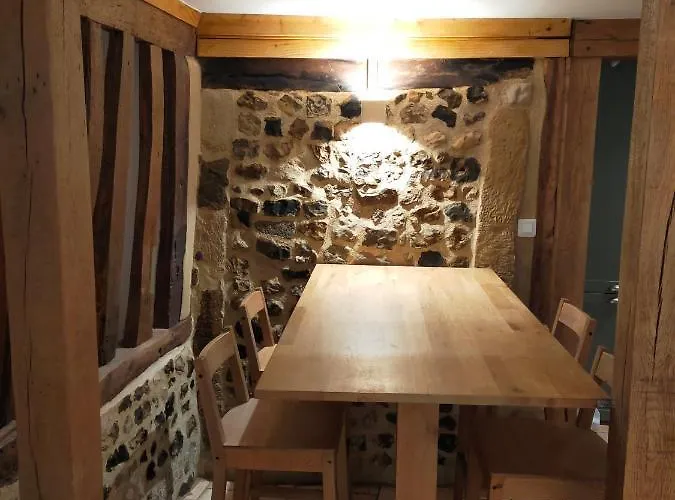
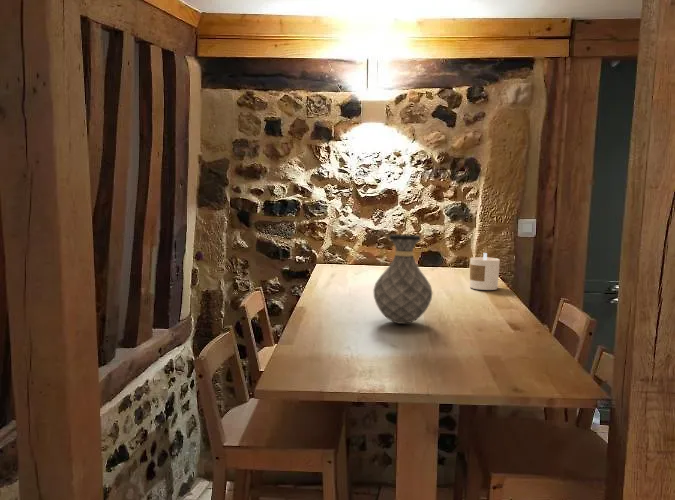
+ candle [469,252,501,291]
+ vase [372,233,433,325]
